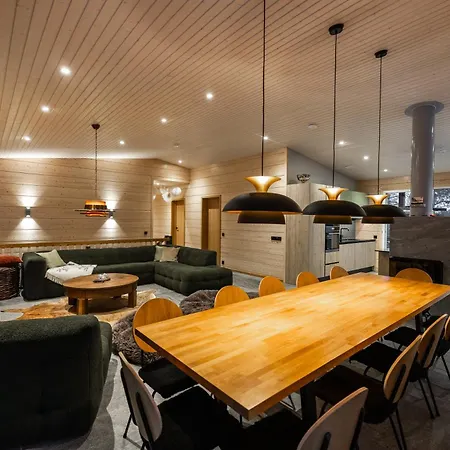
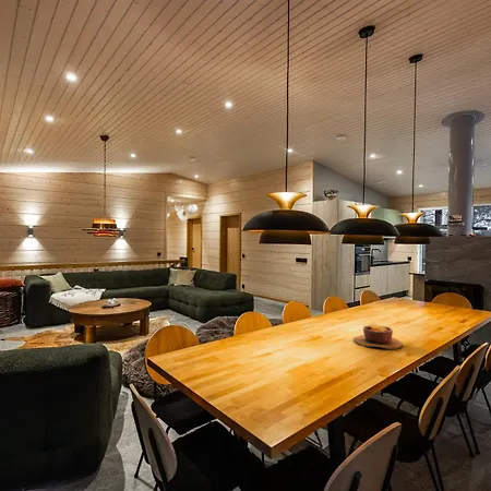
+ bowl [352,323,403,350]
